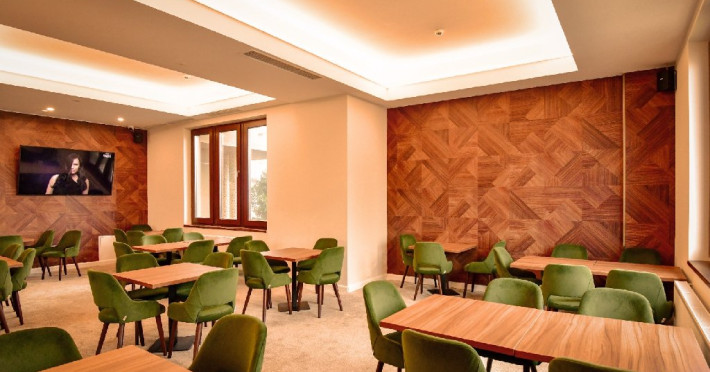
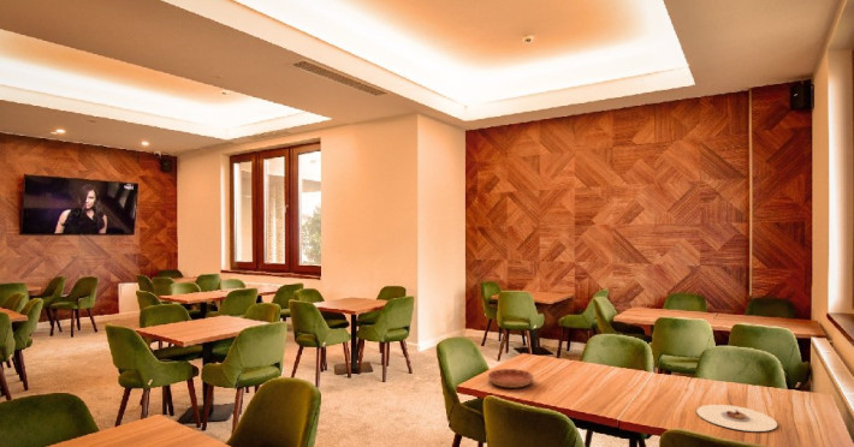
+ plate [695,404,778,433]
+ saucer [487,368,535,389]
